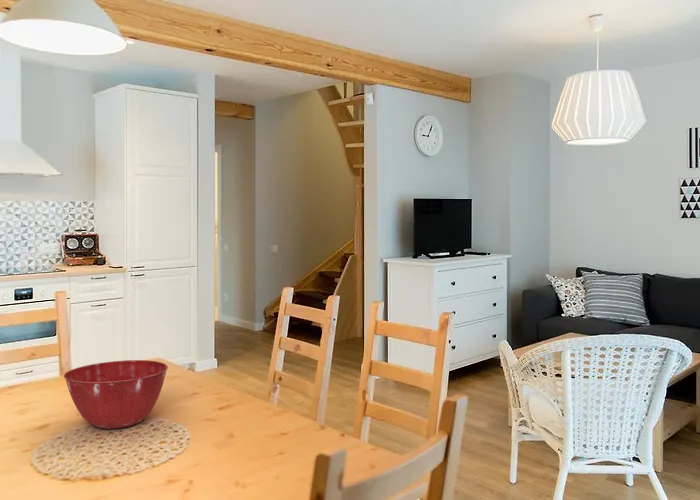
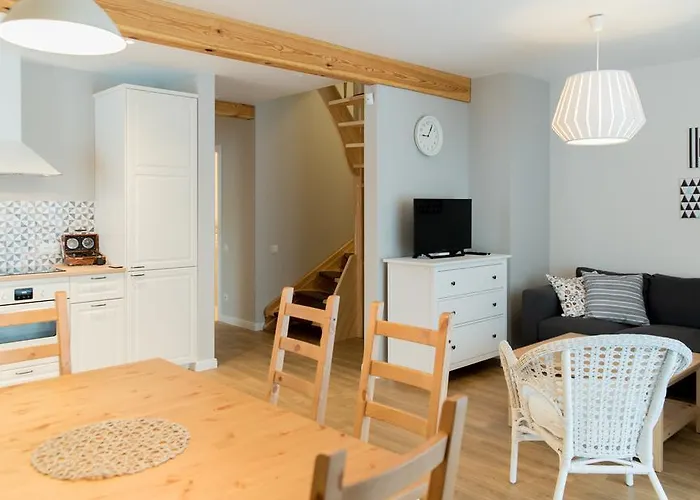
- mixing bowl [63,359,169,430]
